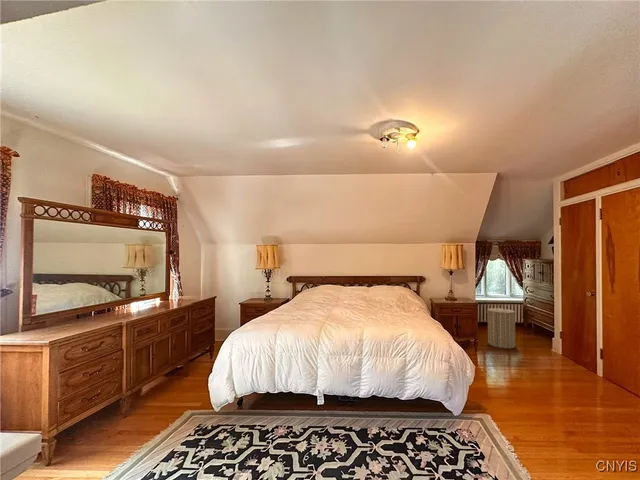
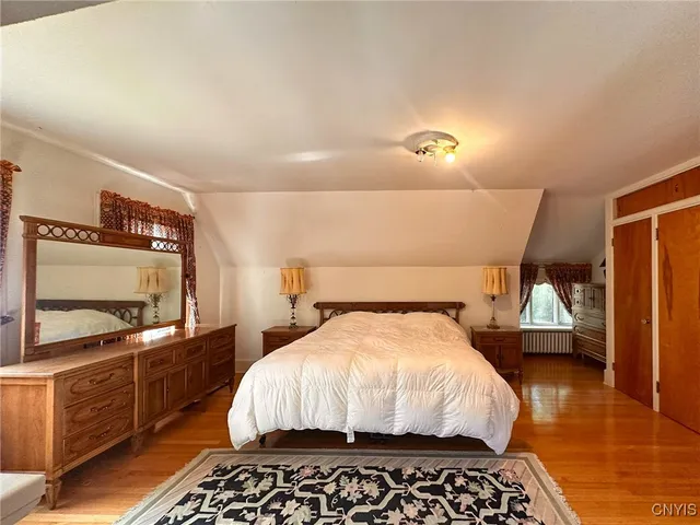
- laundry hamper [484,304,518,349]
